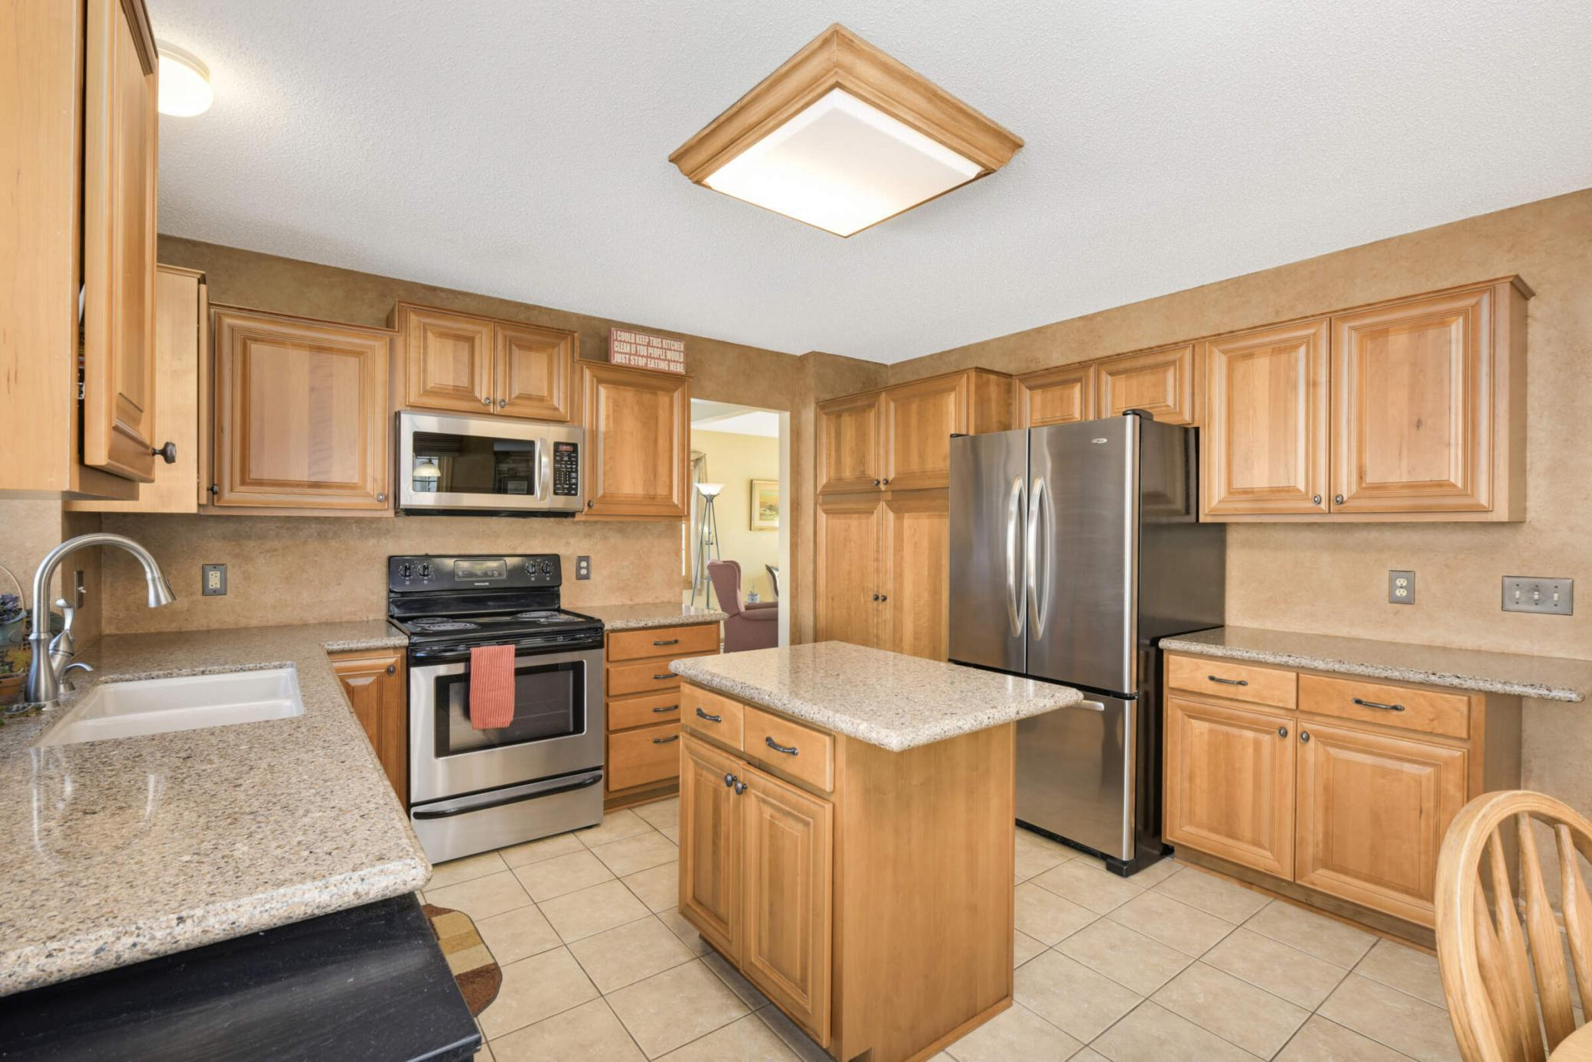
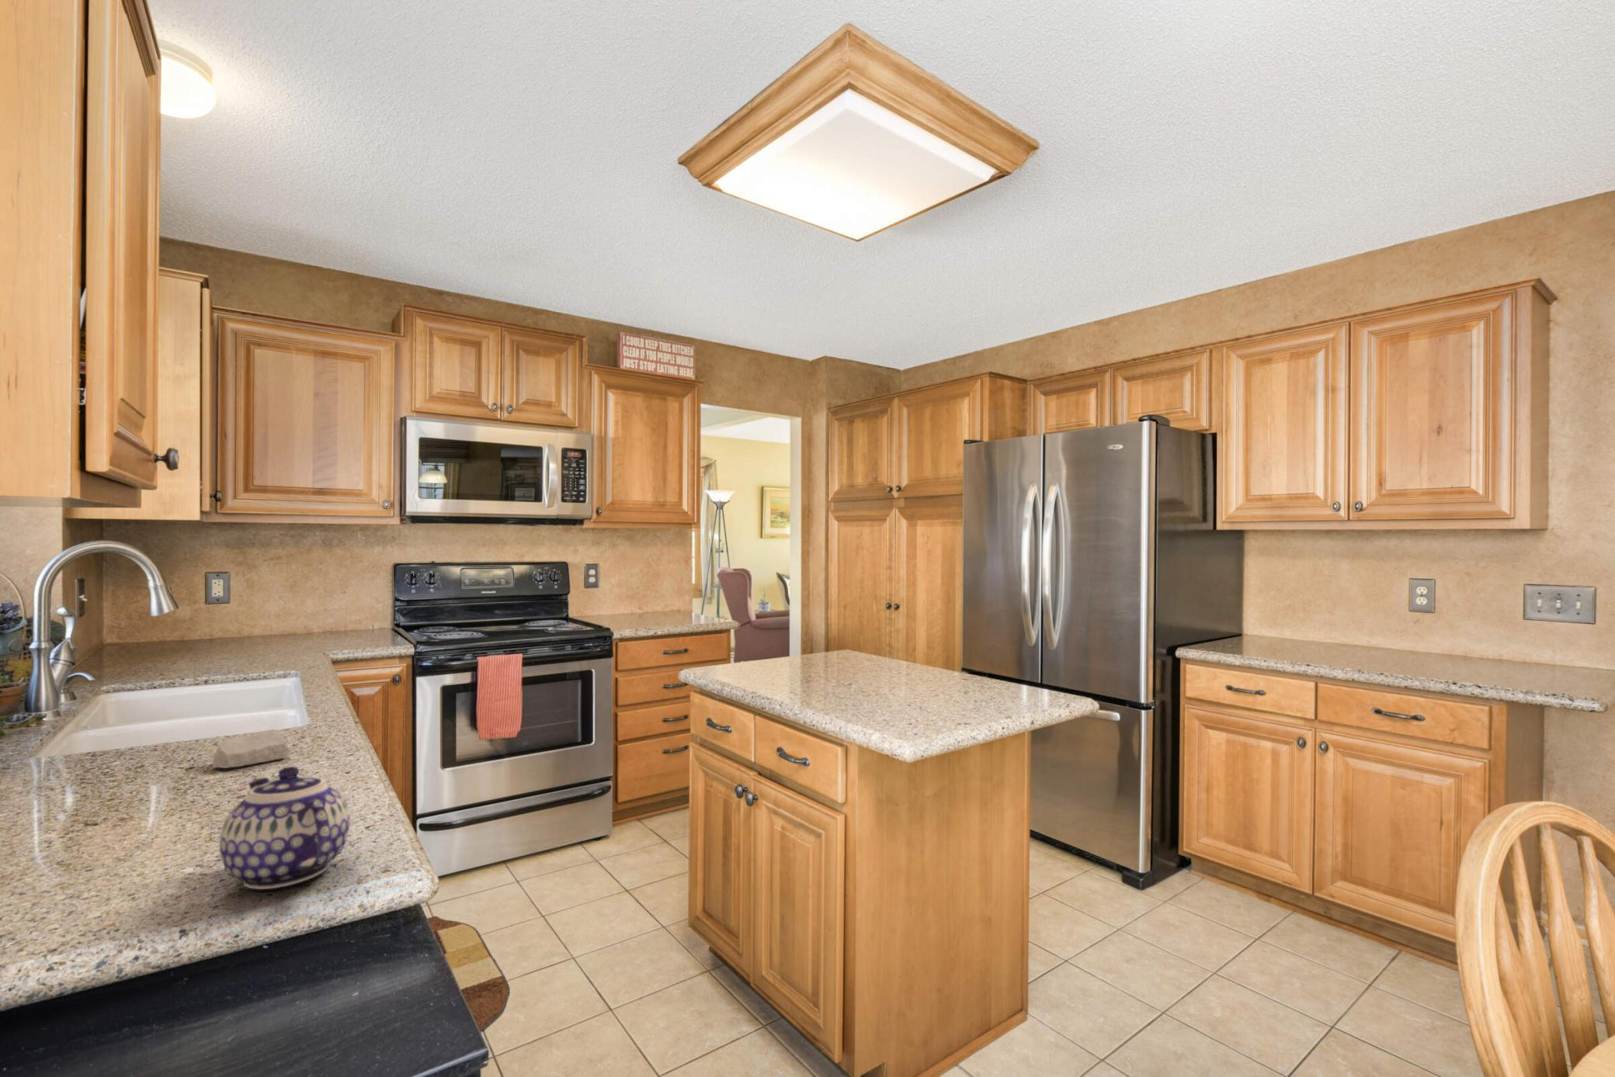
+ soap bar [212,730,290,769]
+ teapot [219,766,351,889]
